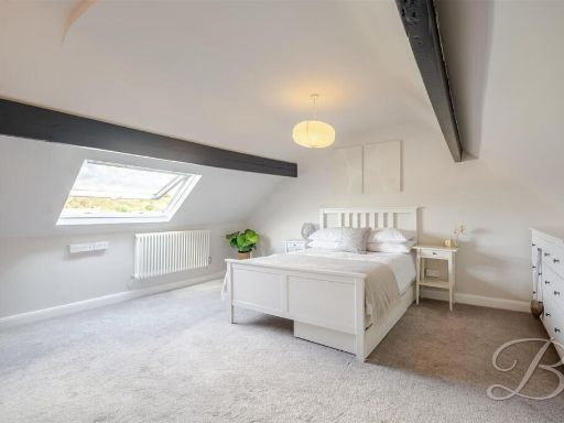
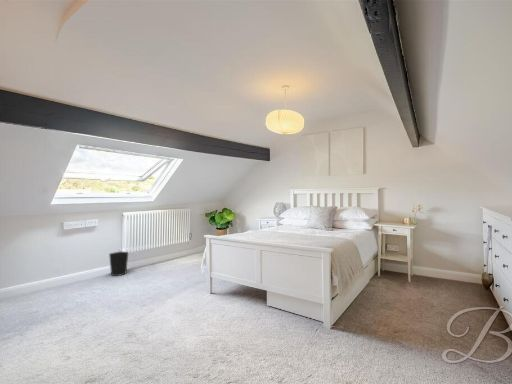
+ wastebasket [108,251,130,277]
